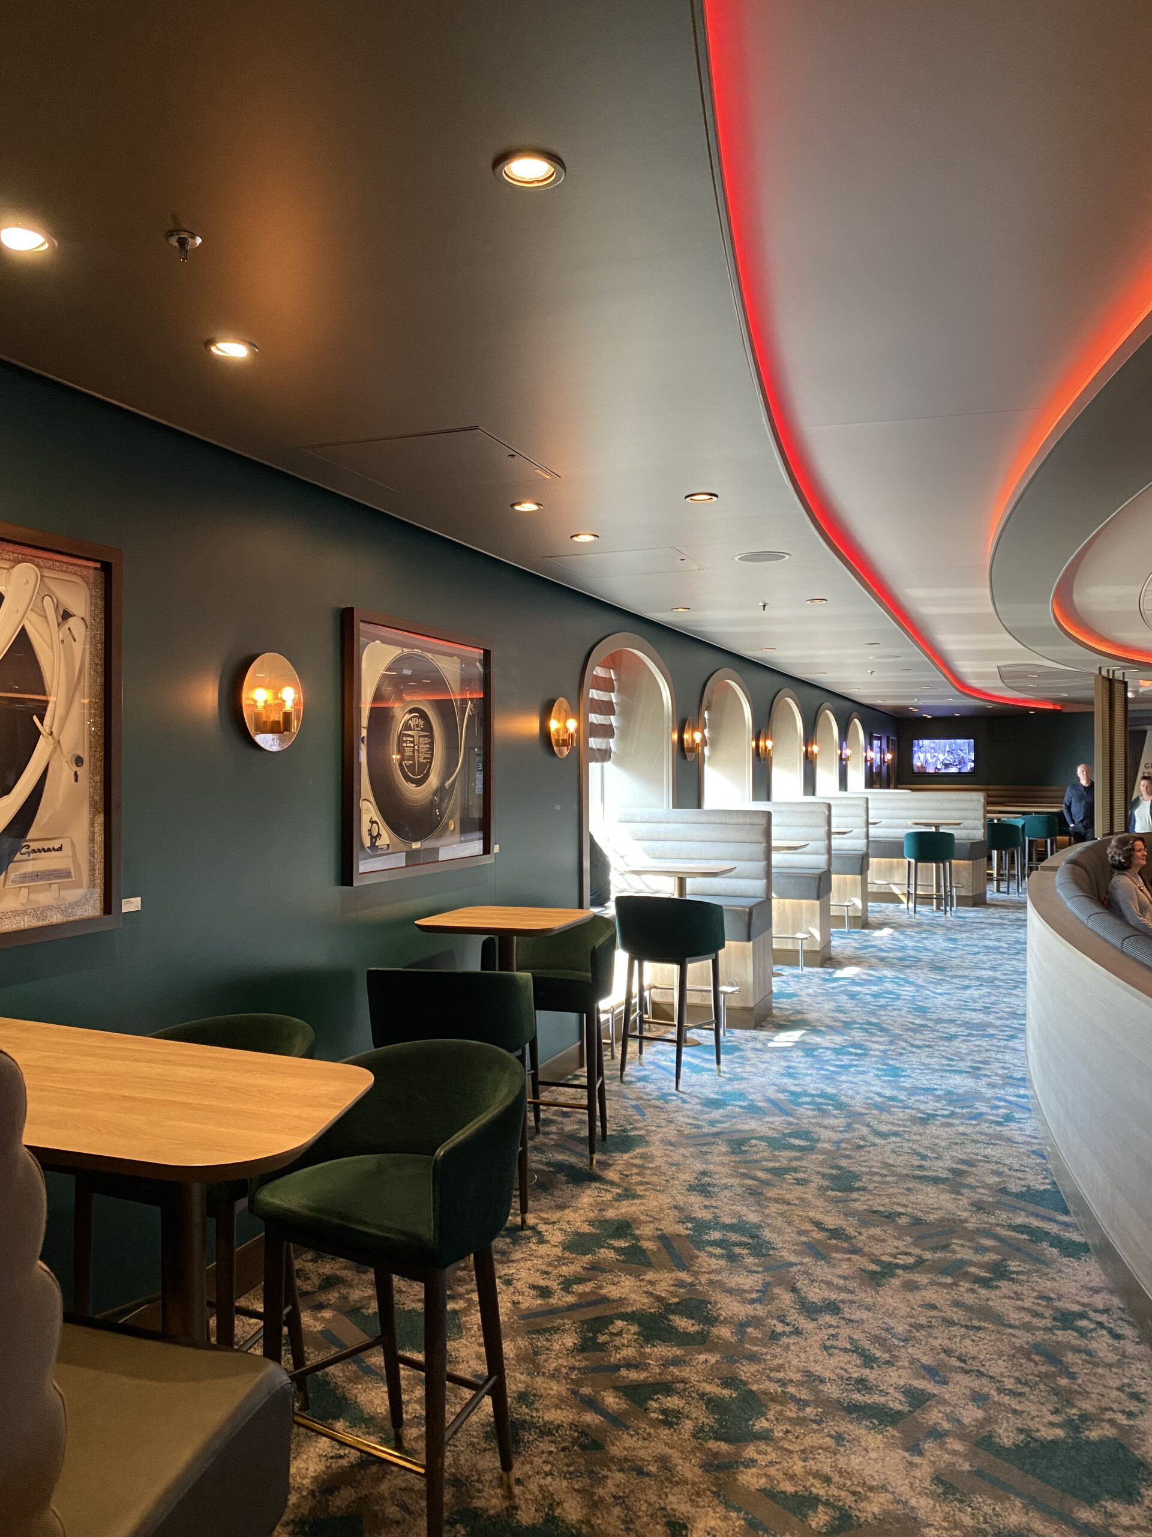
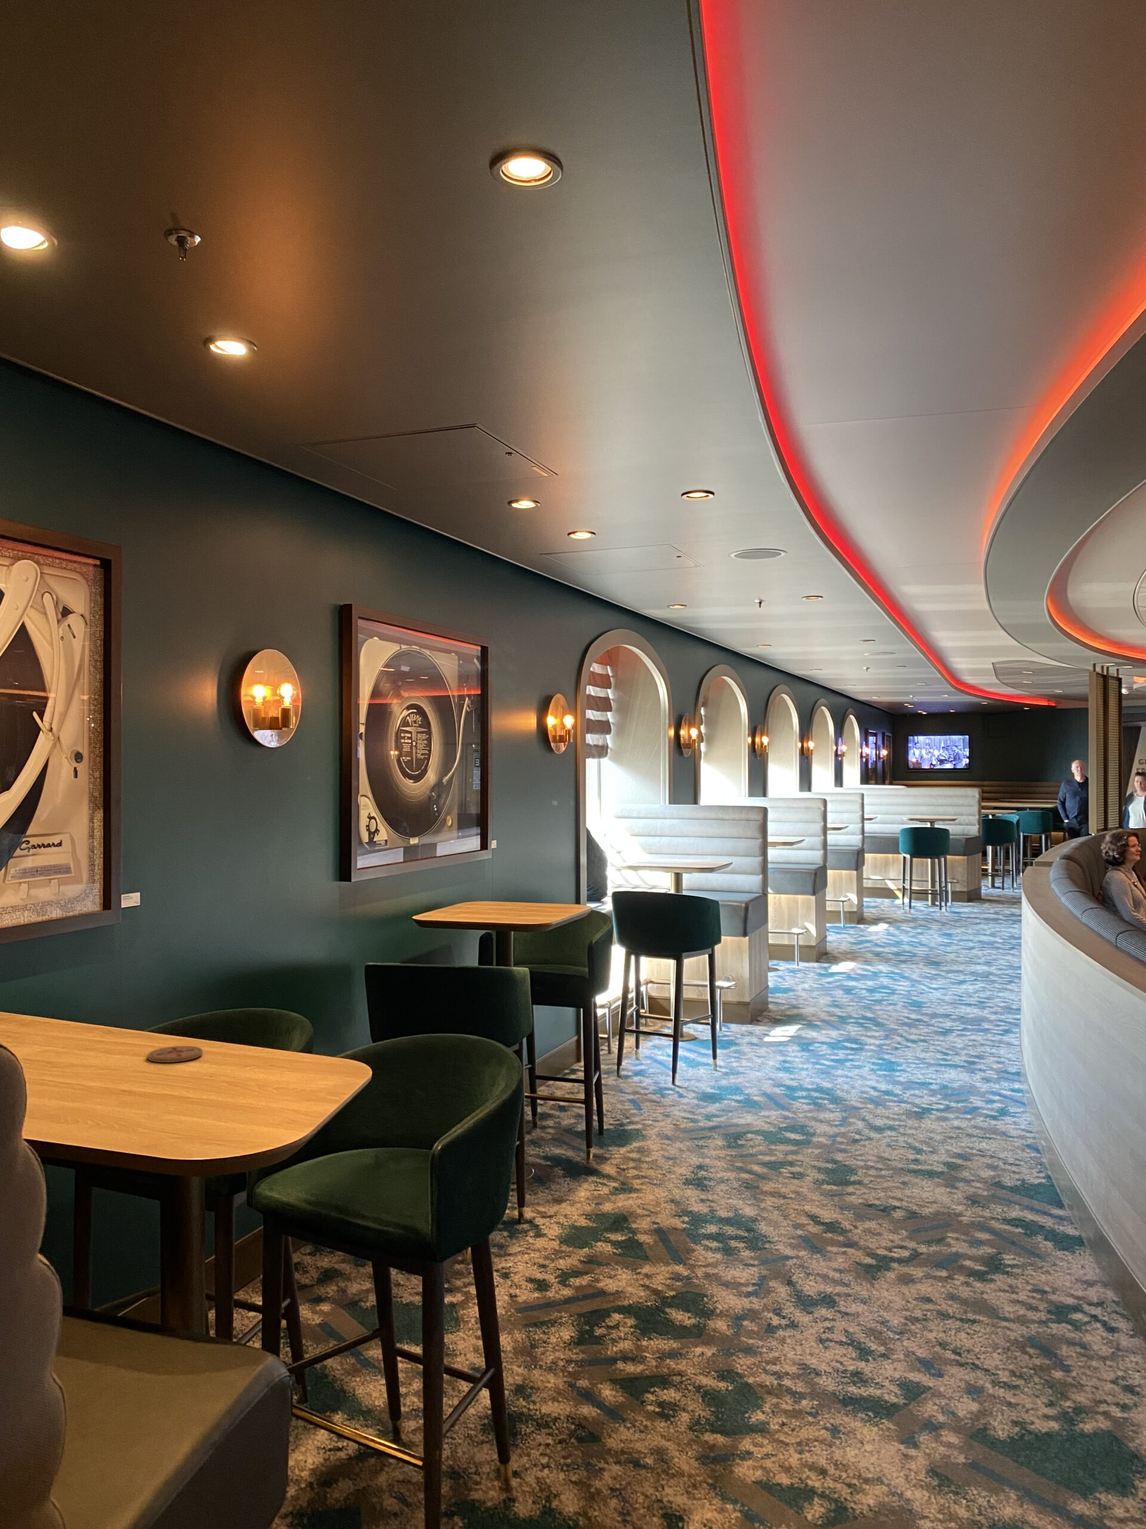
+ coaster [147,1045,203,1063]
